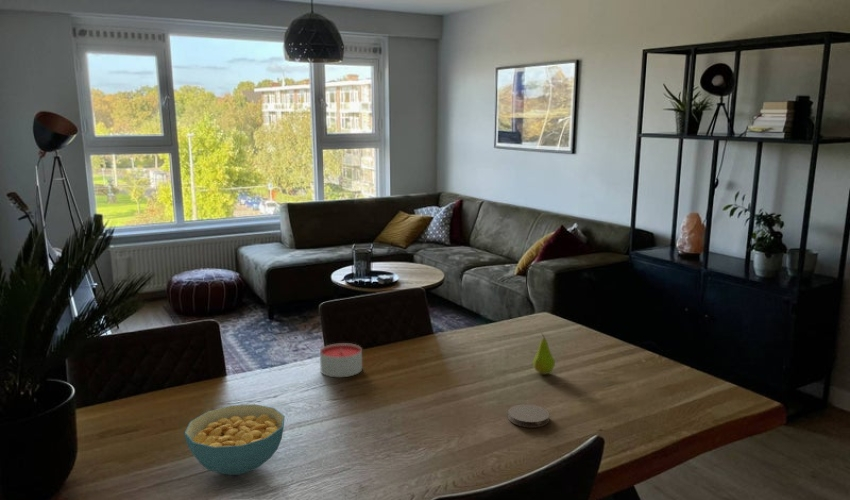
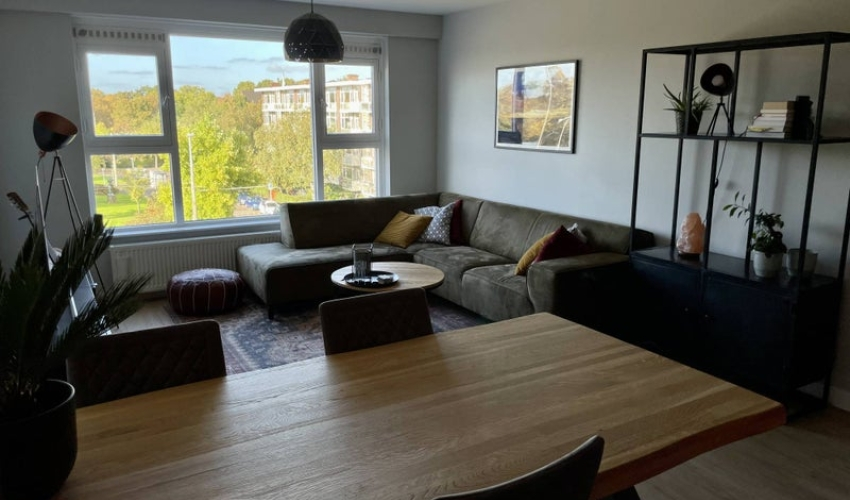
- cereal bowl [184,403,286,476]
- fruit [532,332,556,375]
- coaster [507,403,550,428]
- candle [319,342,363,378]
